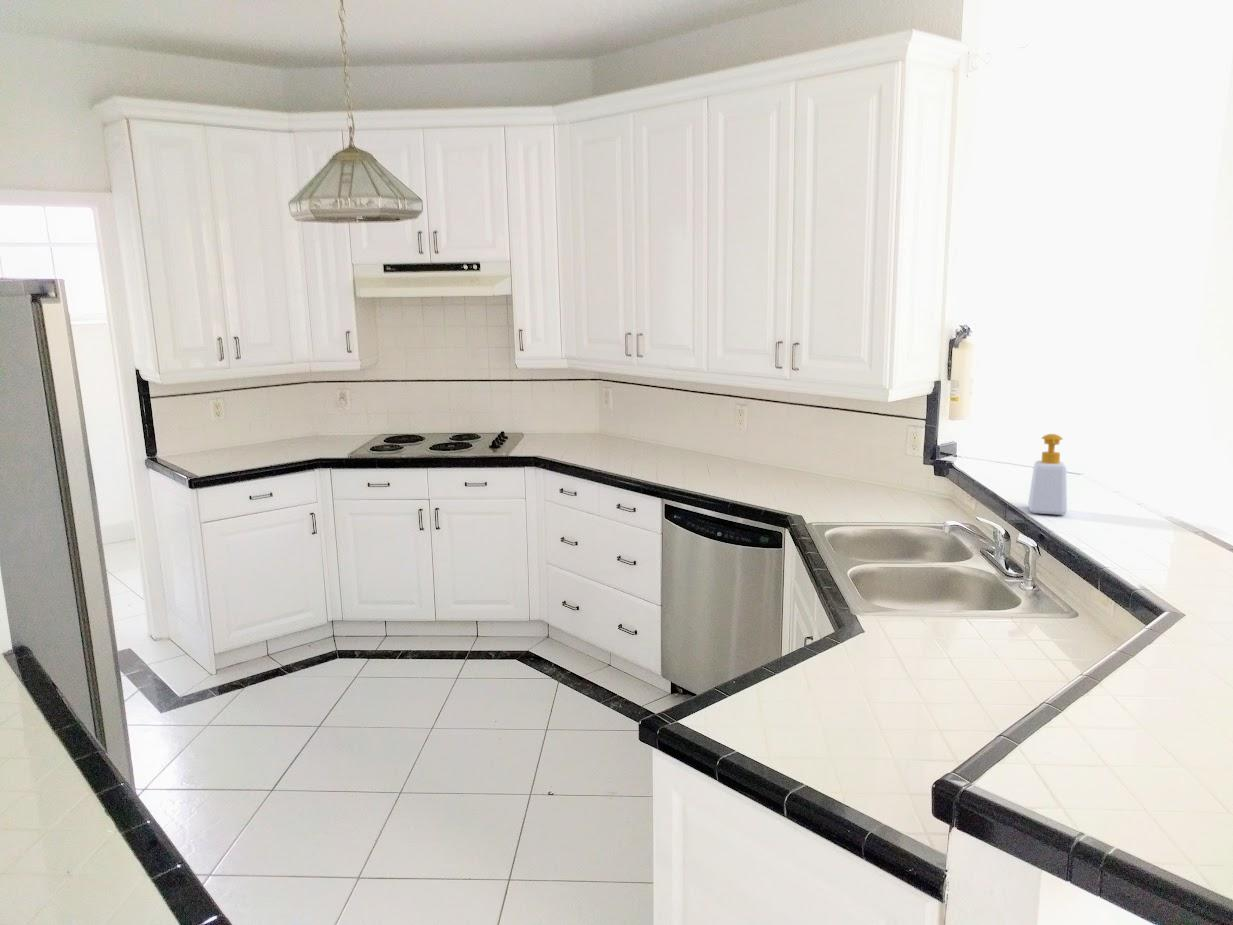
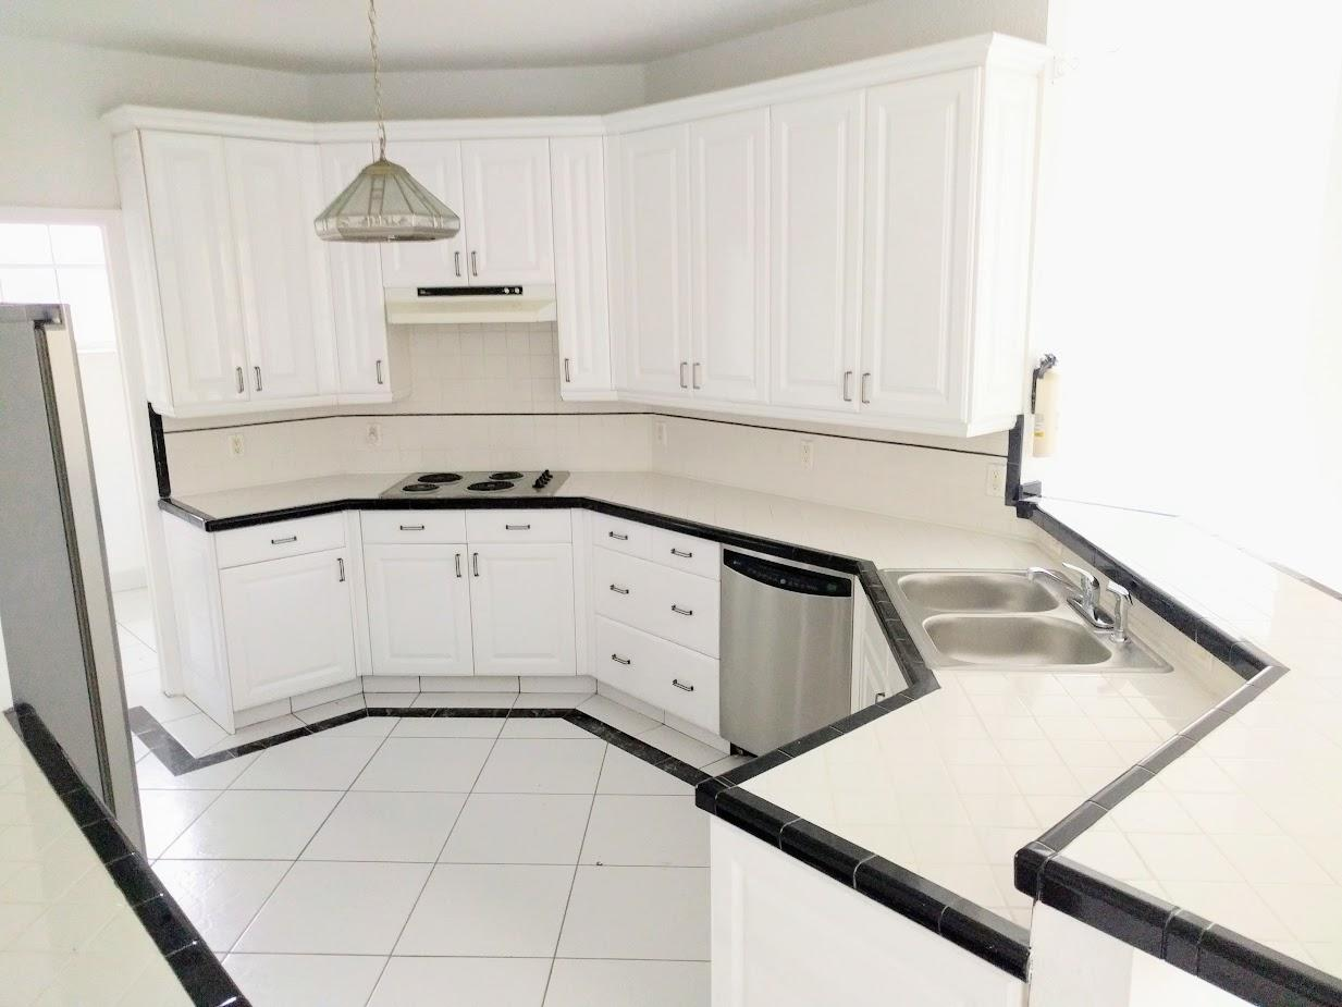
- soap bottle [1027,433,1068,516]
